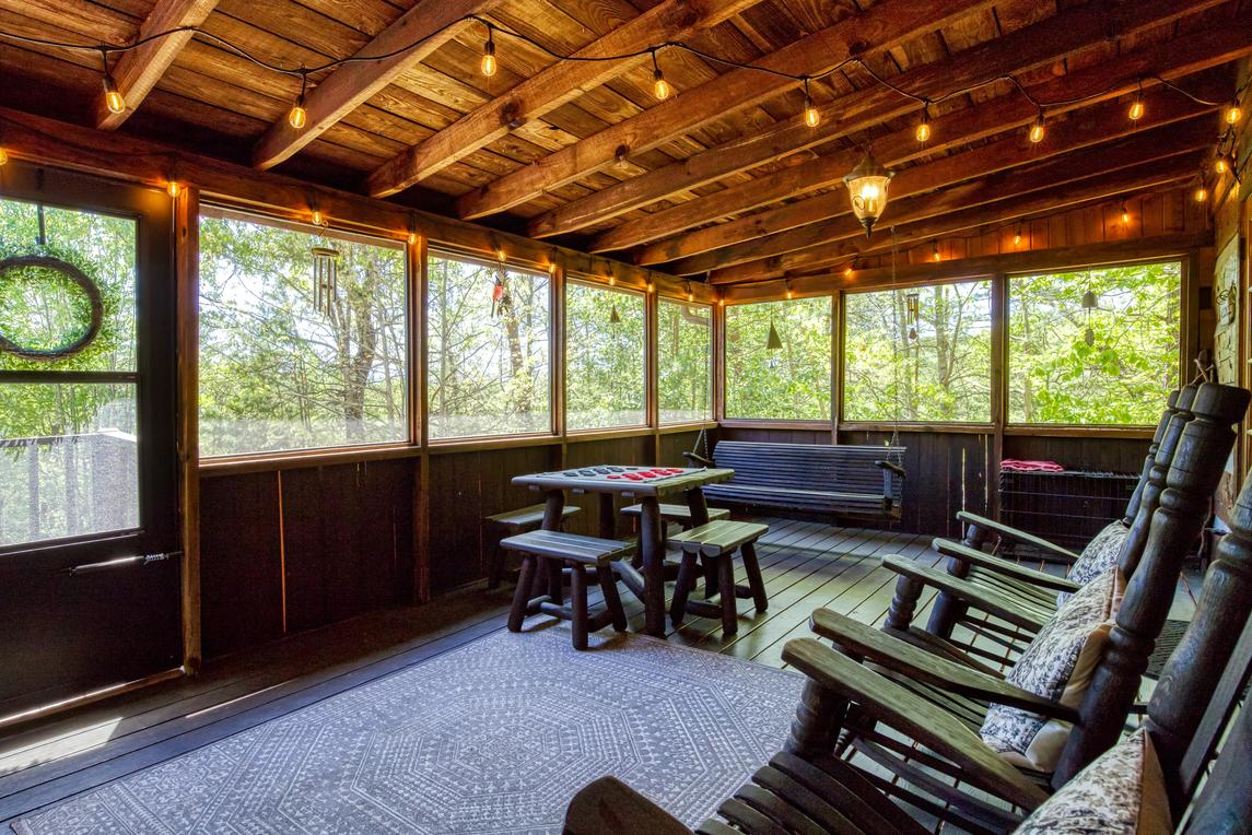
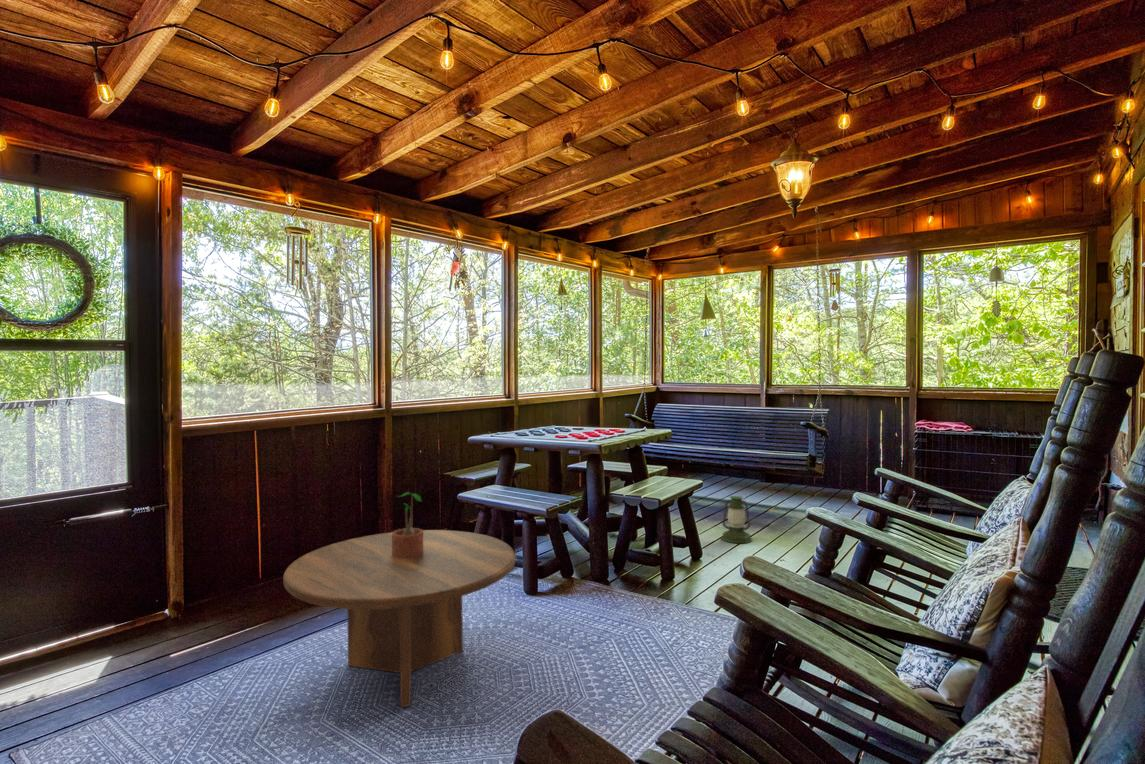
+ lantern [720,495,753,544]
+ coffee table [282,529,516,708]
+ potted plant [391,491,424,558]
